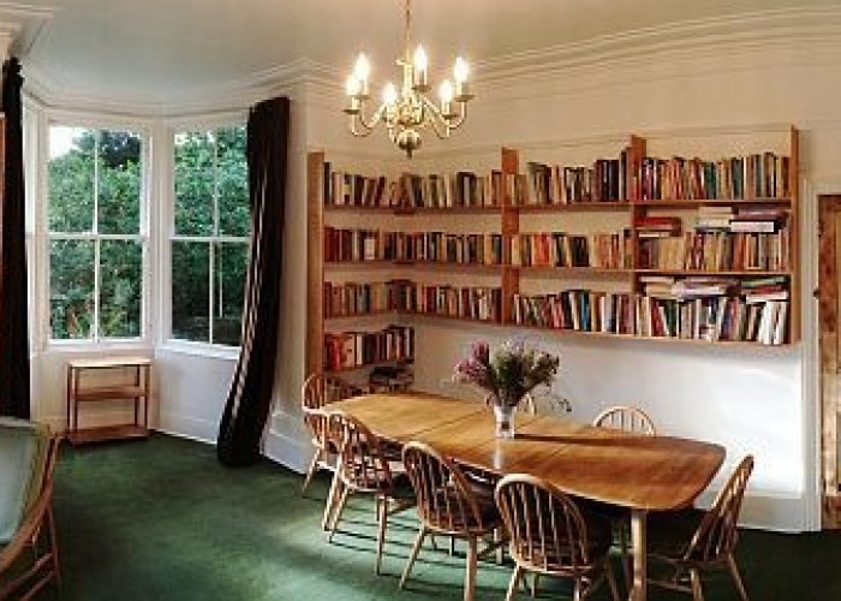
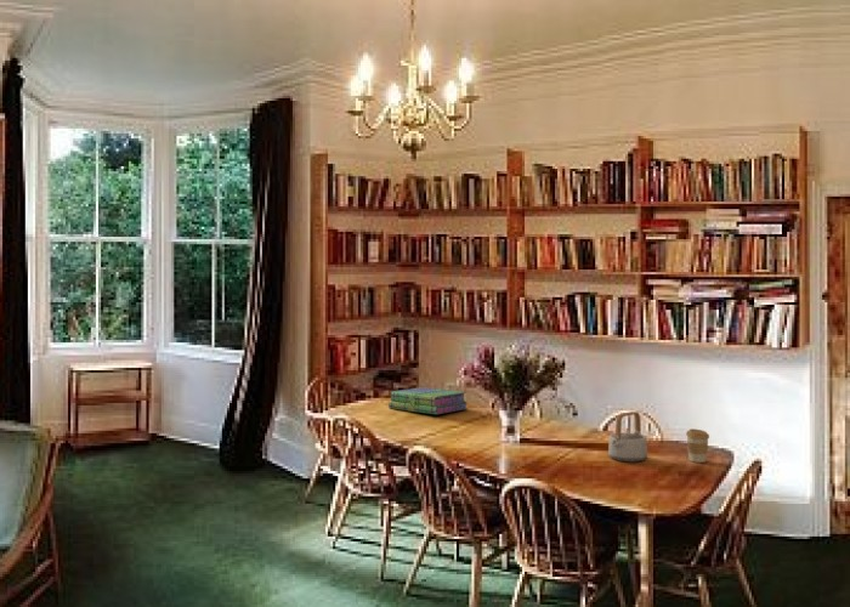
+ teapot [607,410,648,463]
+ coffee cup [685,427,710,464]
+ stack of books [387,386,469,415]
